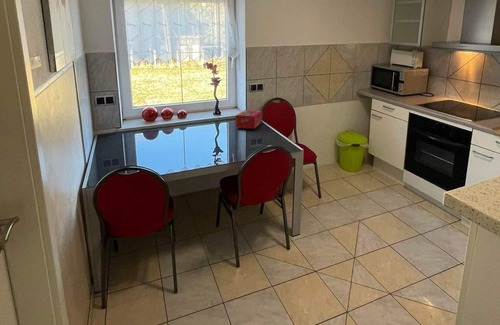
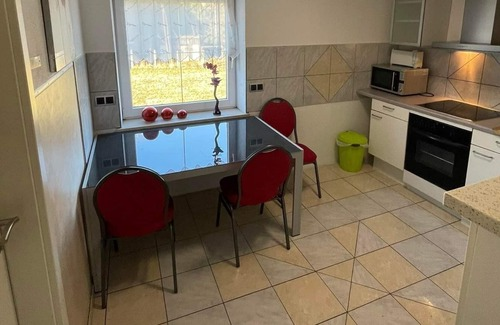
- tissue box [235,109,263,130]
